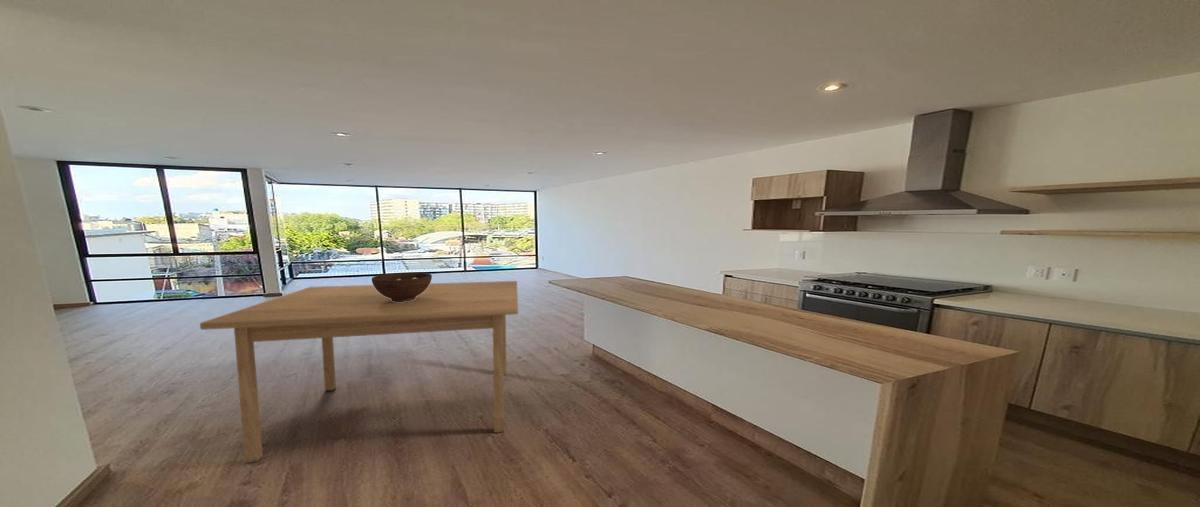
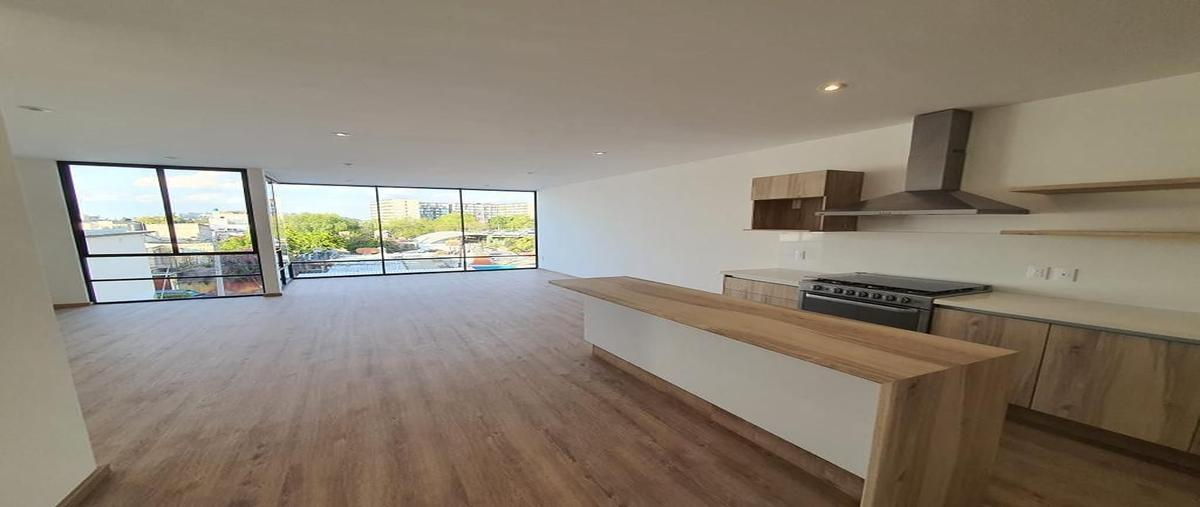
- table [199,280,519,465]
- fruit bowl [371,271,433,302]
